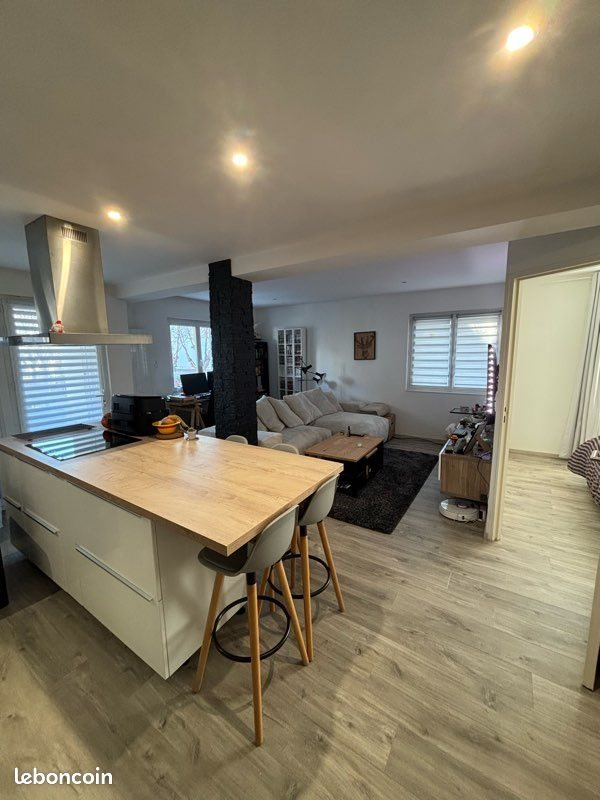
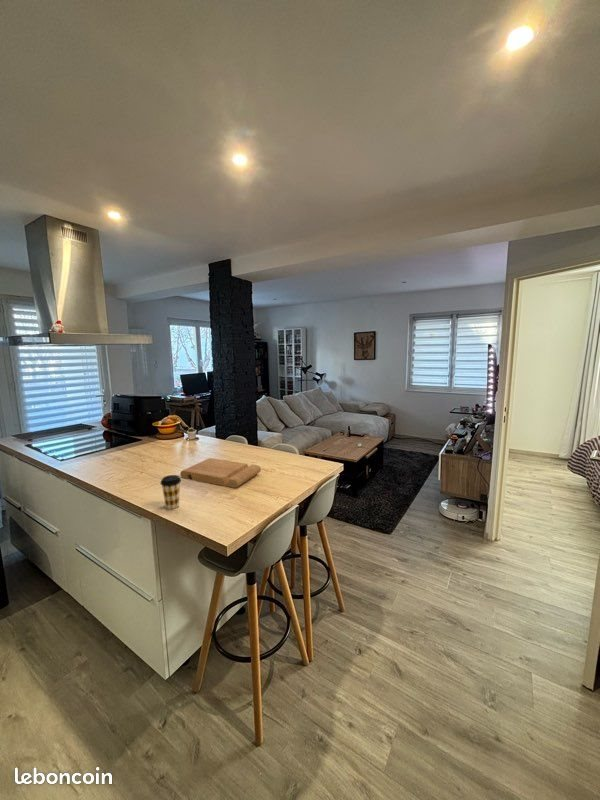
+ coffee cup [159,474,182,510]
+ cutting board [179,457,262,489]
